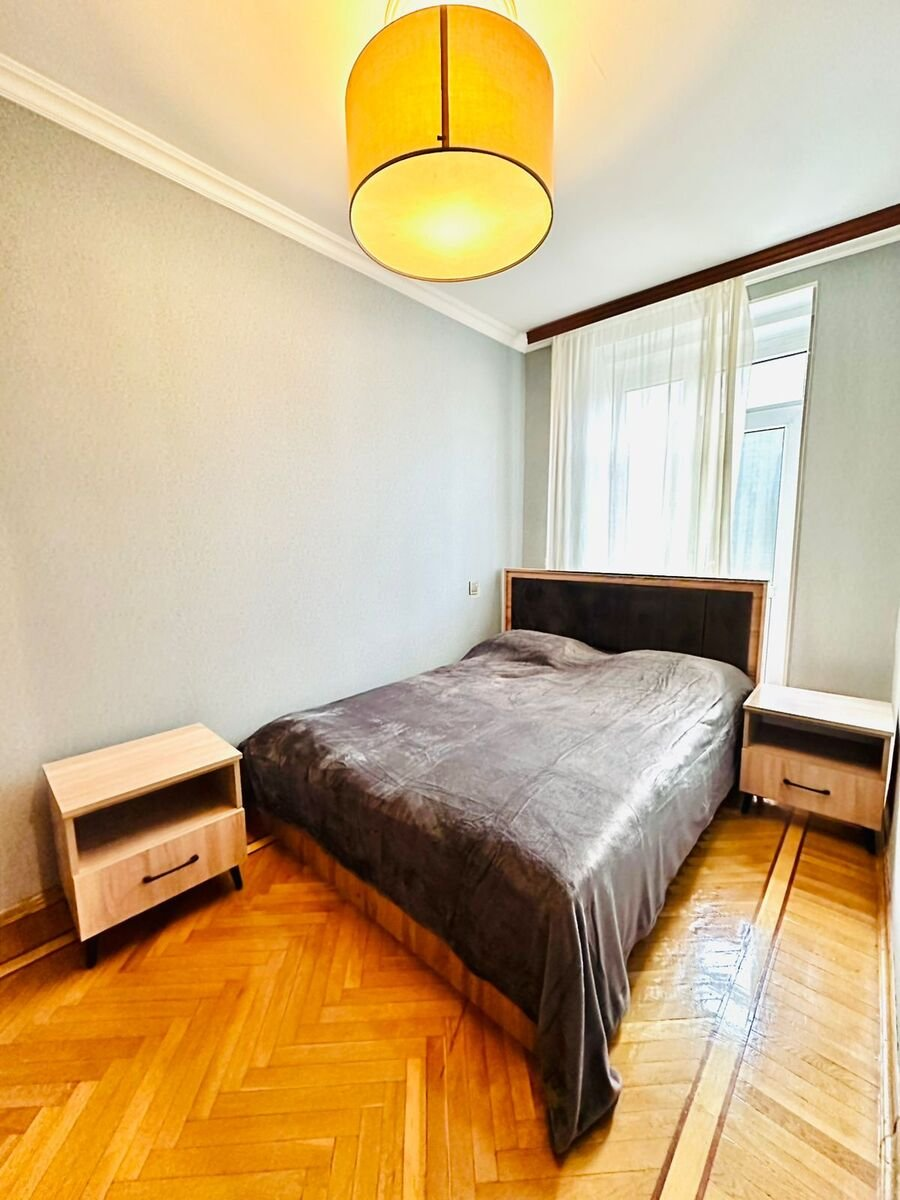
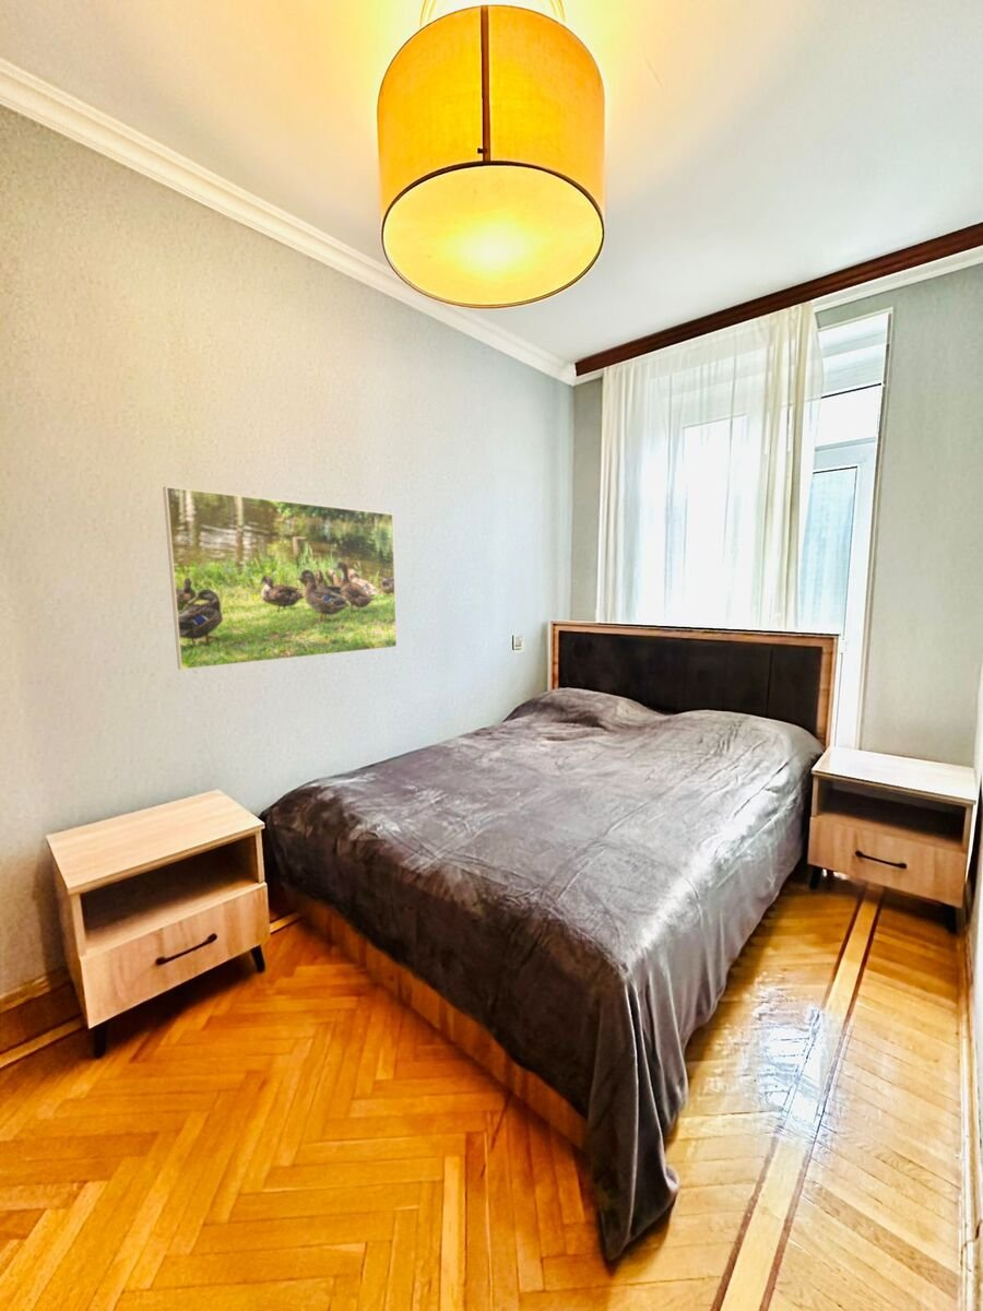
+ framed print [162,485,398,671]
